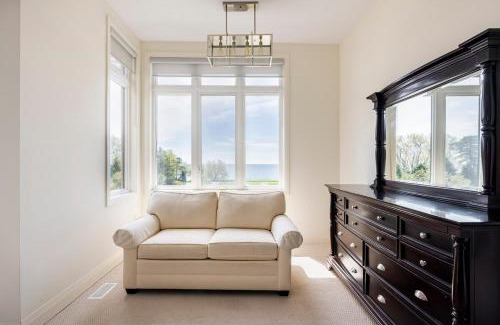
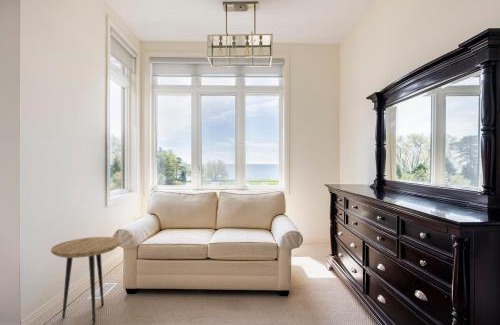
+ side table [50,236,121,325]
